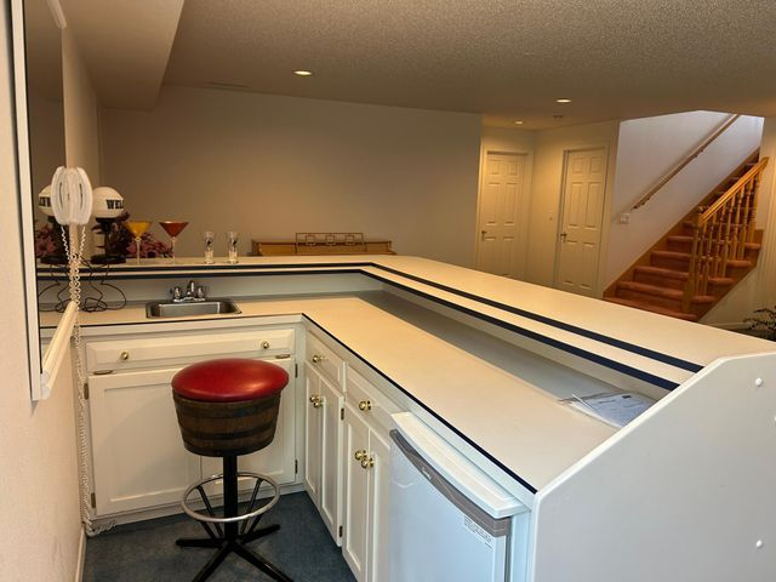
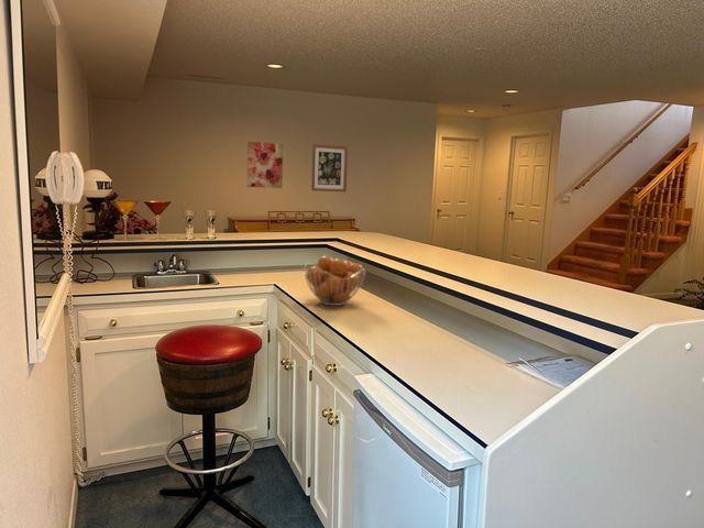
+ fruit basket [302,255,367,307]
+ wall art [310,143,349,193]
+ wall art [246,141,284,189]
